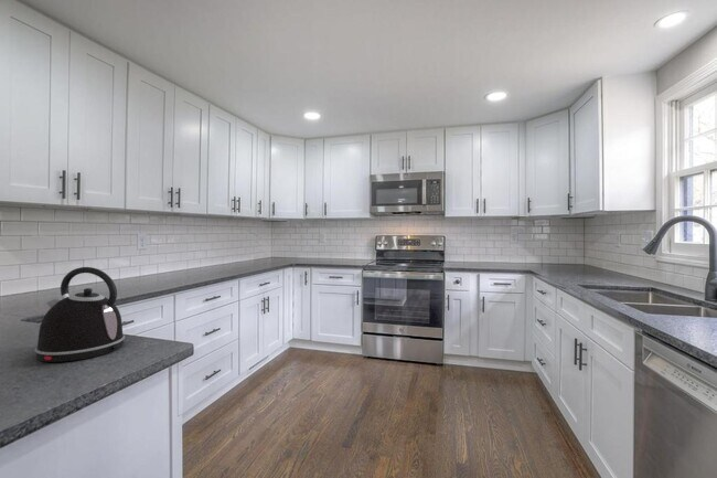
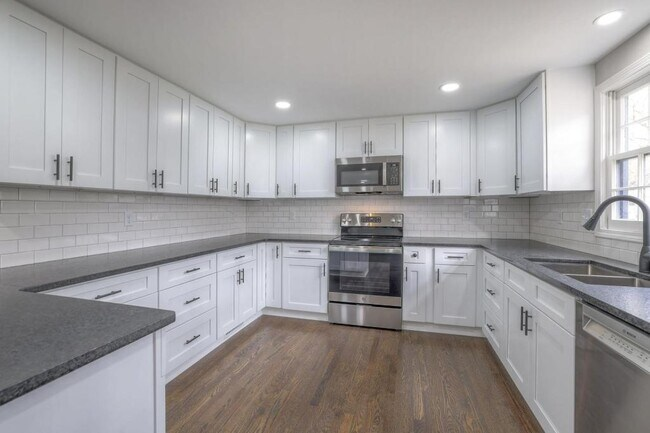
- kettle [34,266,126,363]
